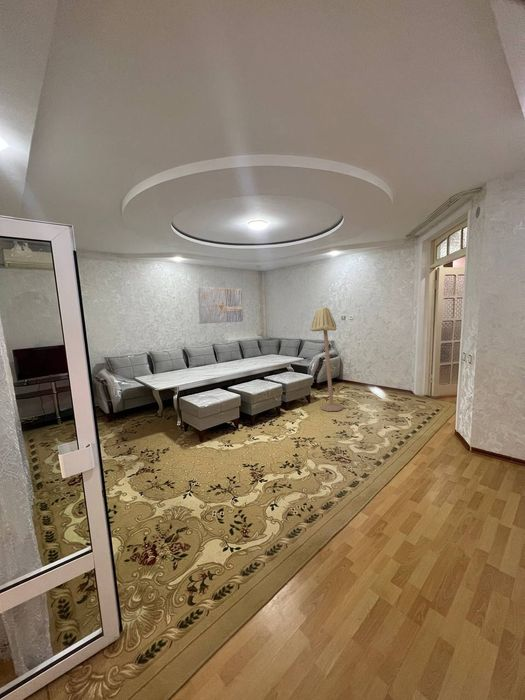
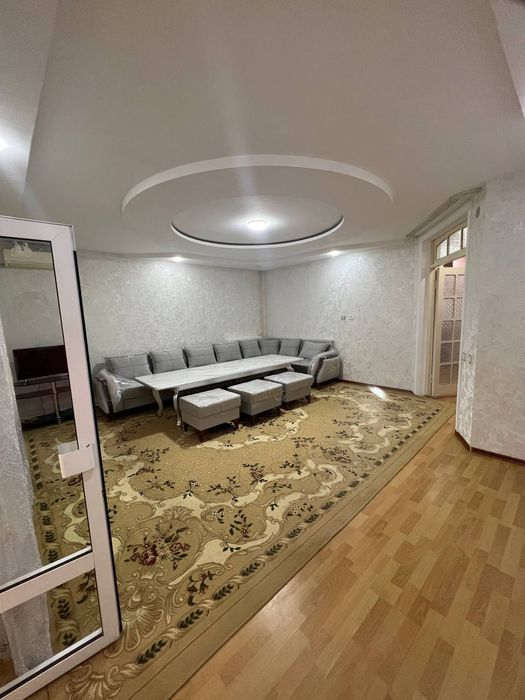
- wall art [197,286,244,325]
- floor lamp [309,306,344,412]
